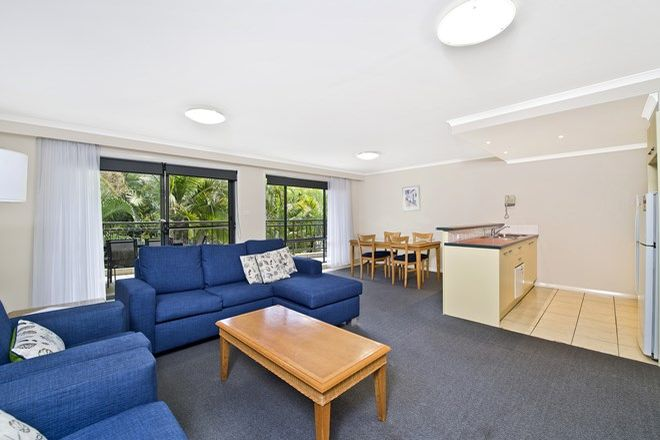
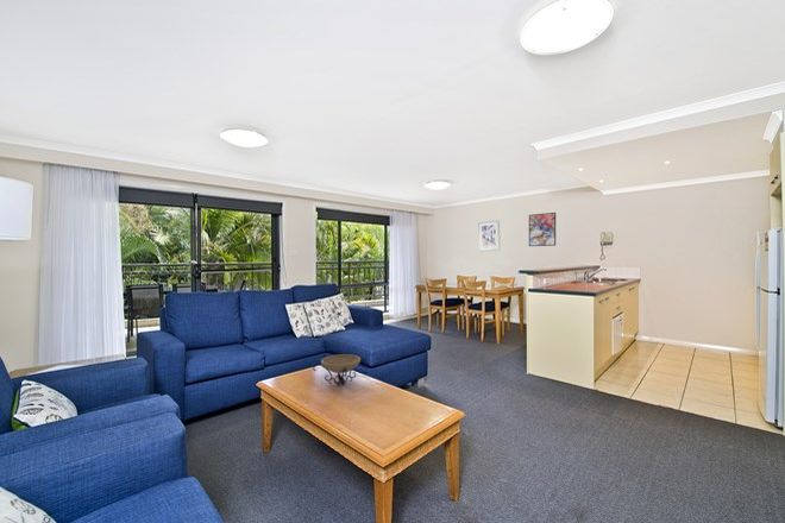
+ decorative bowl [312,353,368,387]
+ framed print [528,212,557,247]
